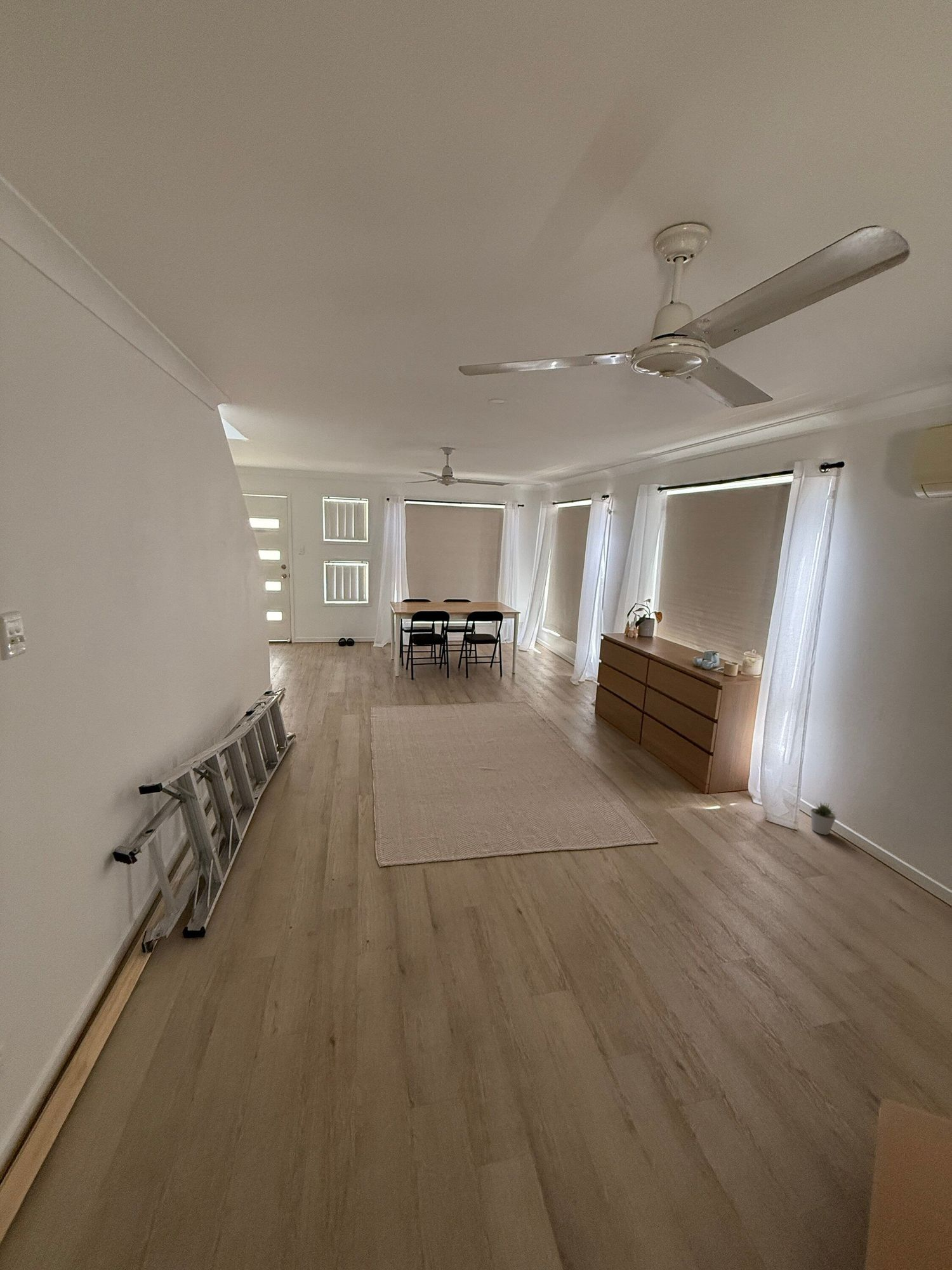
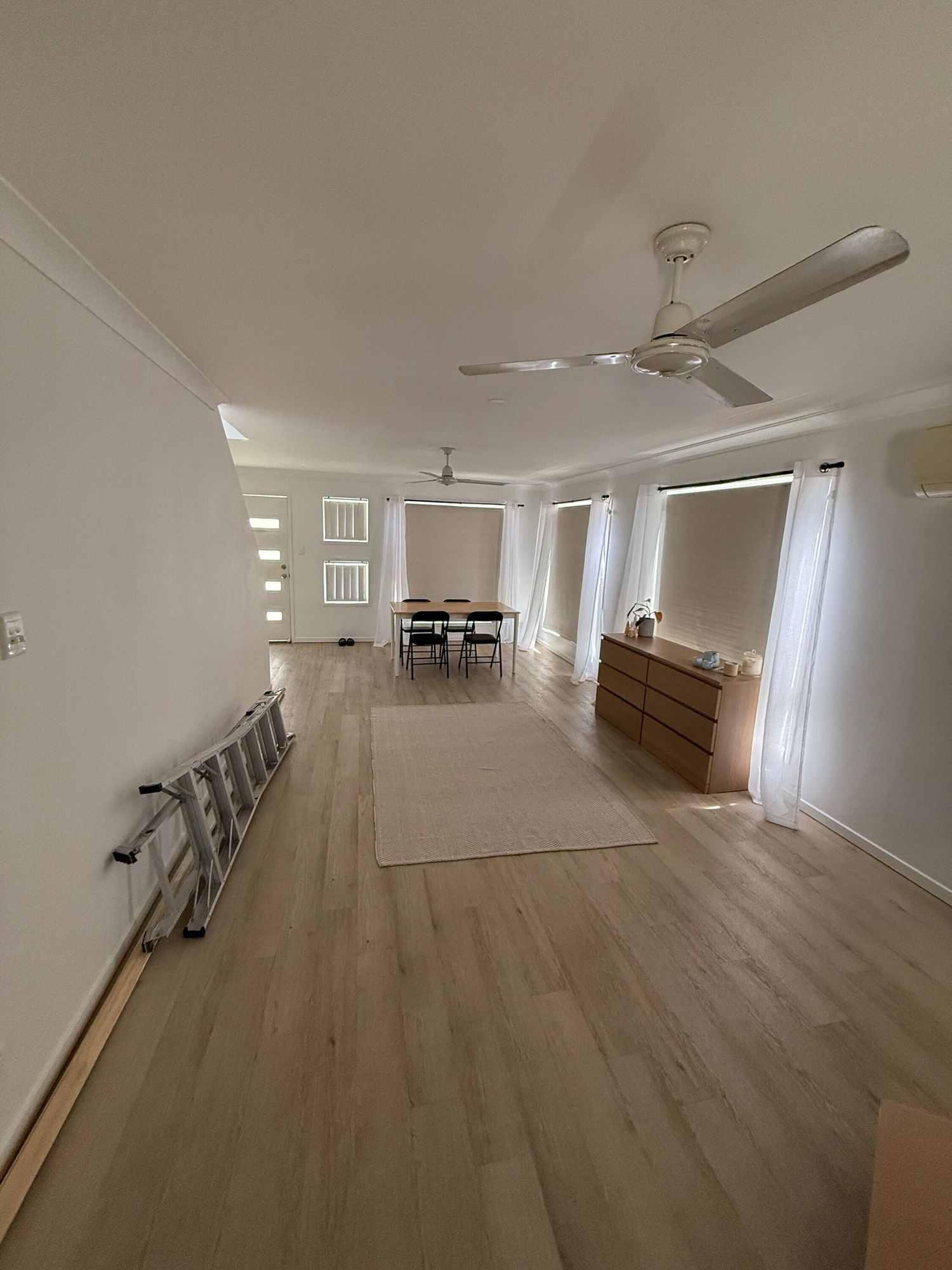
- potted plant [810,801,836,836]
